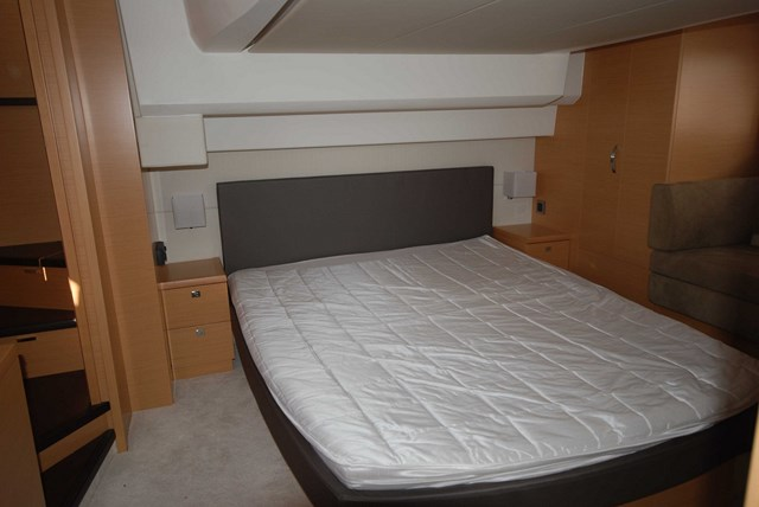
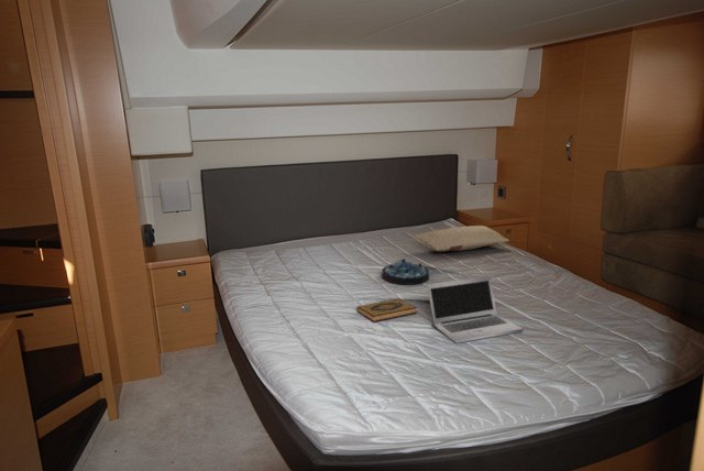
+ pillow [414,224,510,252]
+ hardback book [356,297,418,324]
+ laptop [426,275,524,344]
+ serving tray [381,258,430,286]
